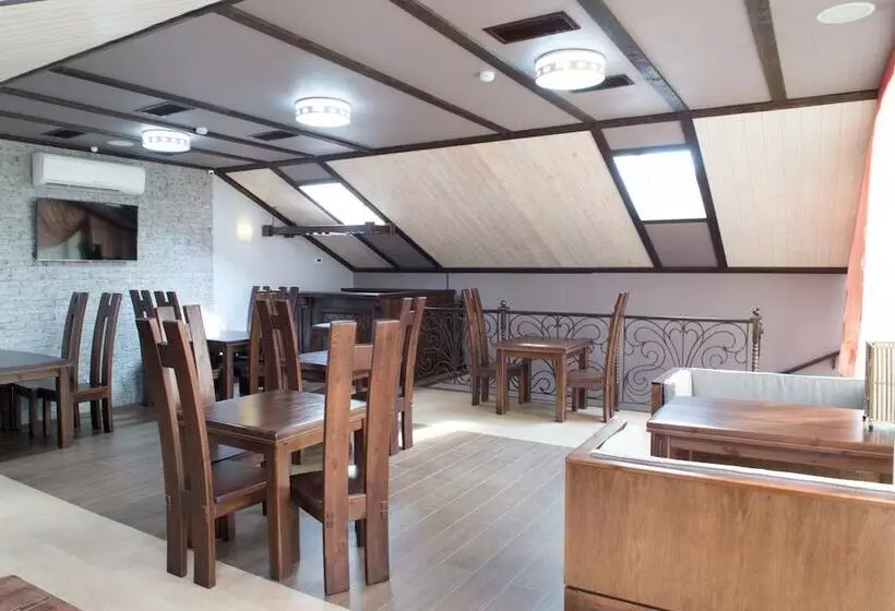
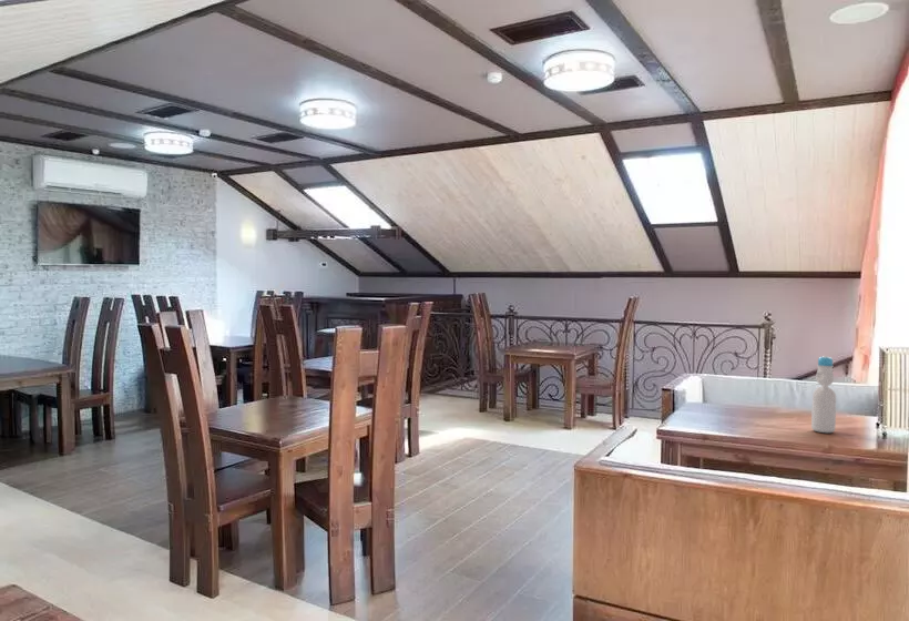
+ bottle [810,355,837,434]
